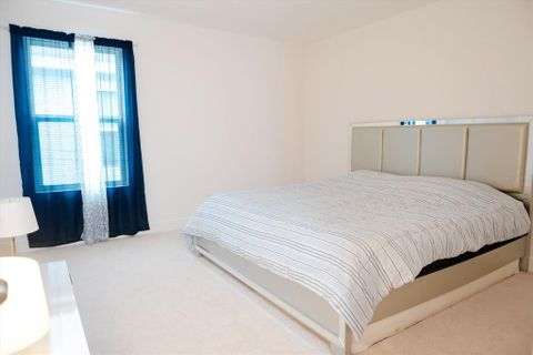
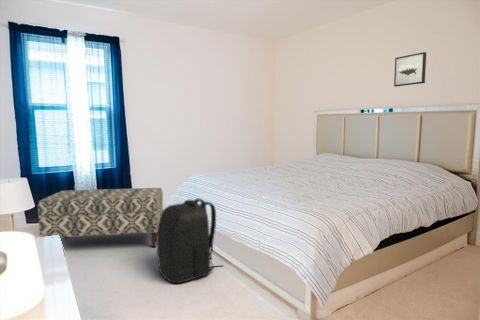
+ backpack [156,197,224,284]
+ wall art [393,51,427,87]
+ bench [37,187,164,248]
